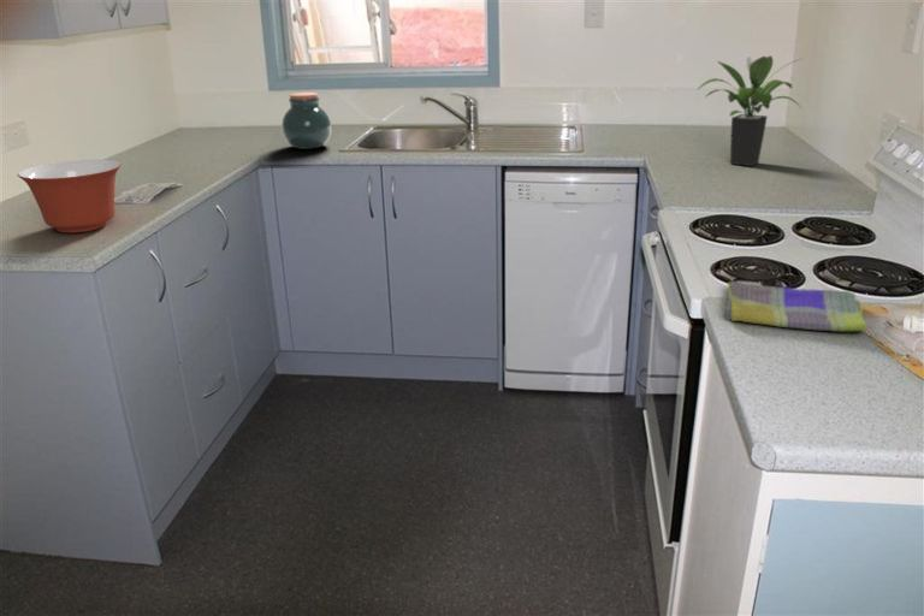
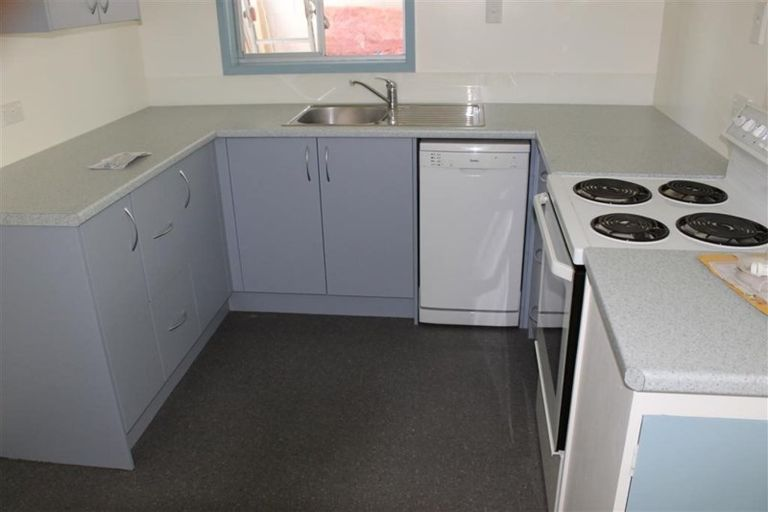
- potted plant [695,54,805,167]
- jar [280,91,332,150]
- mixing bowl [17,159,123,233]
- dish towel [724,280,869,332]
